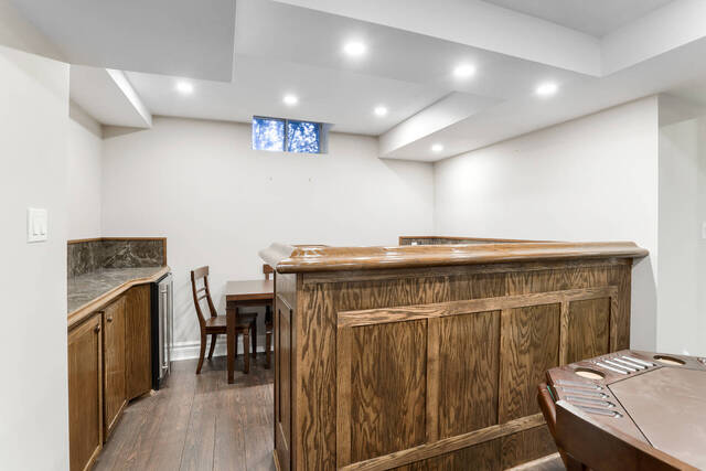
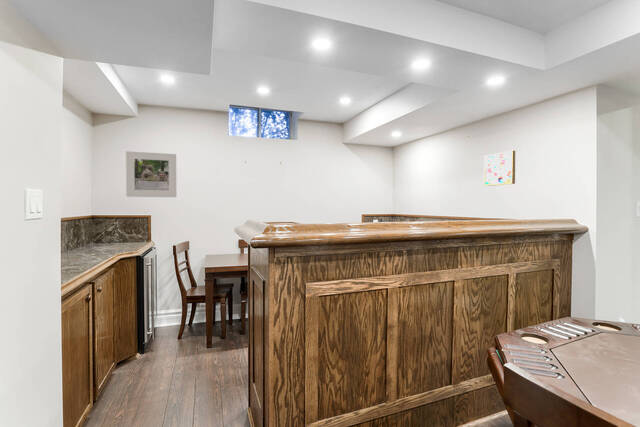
+ wall art [483,150,516,187]
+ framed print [125,150,177,198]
